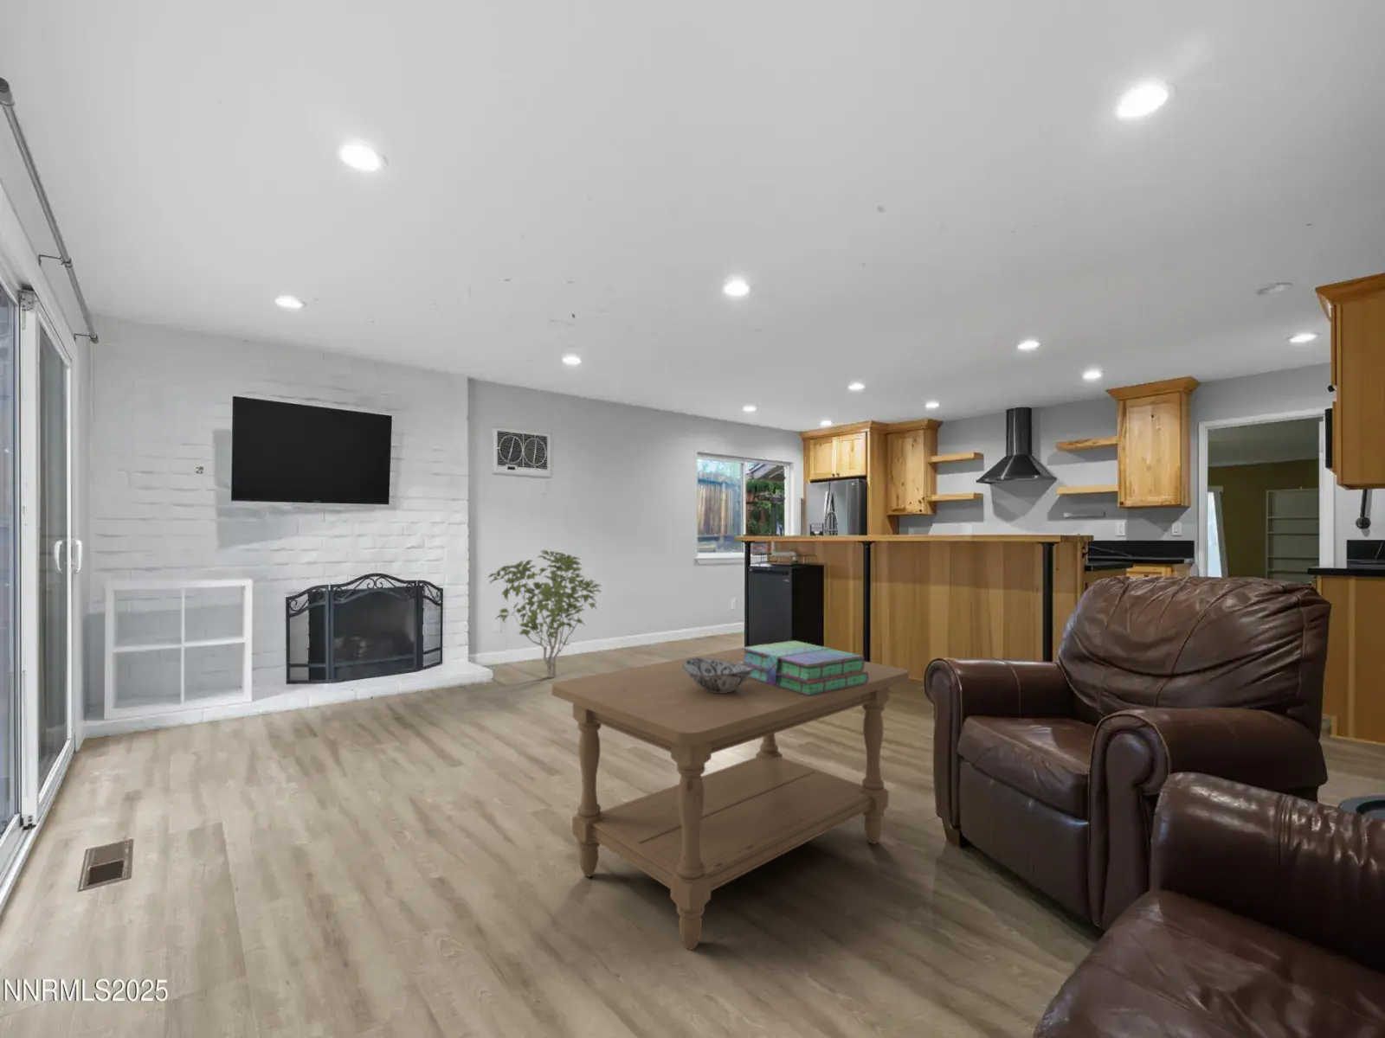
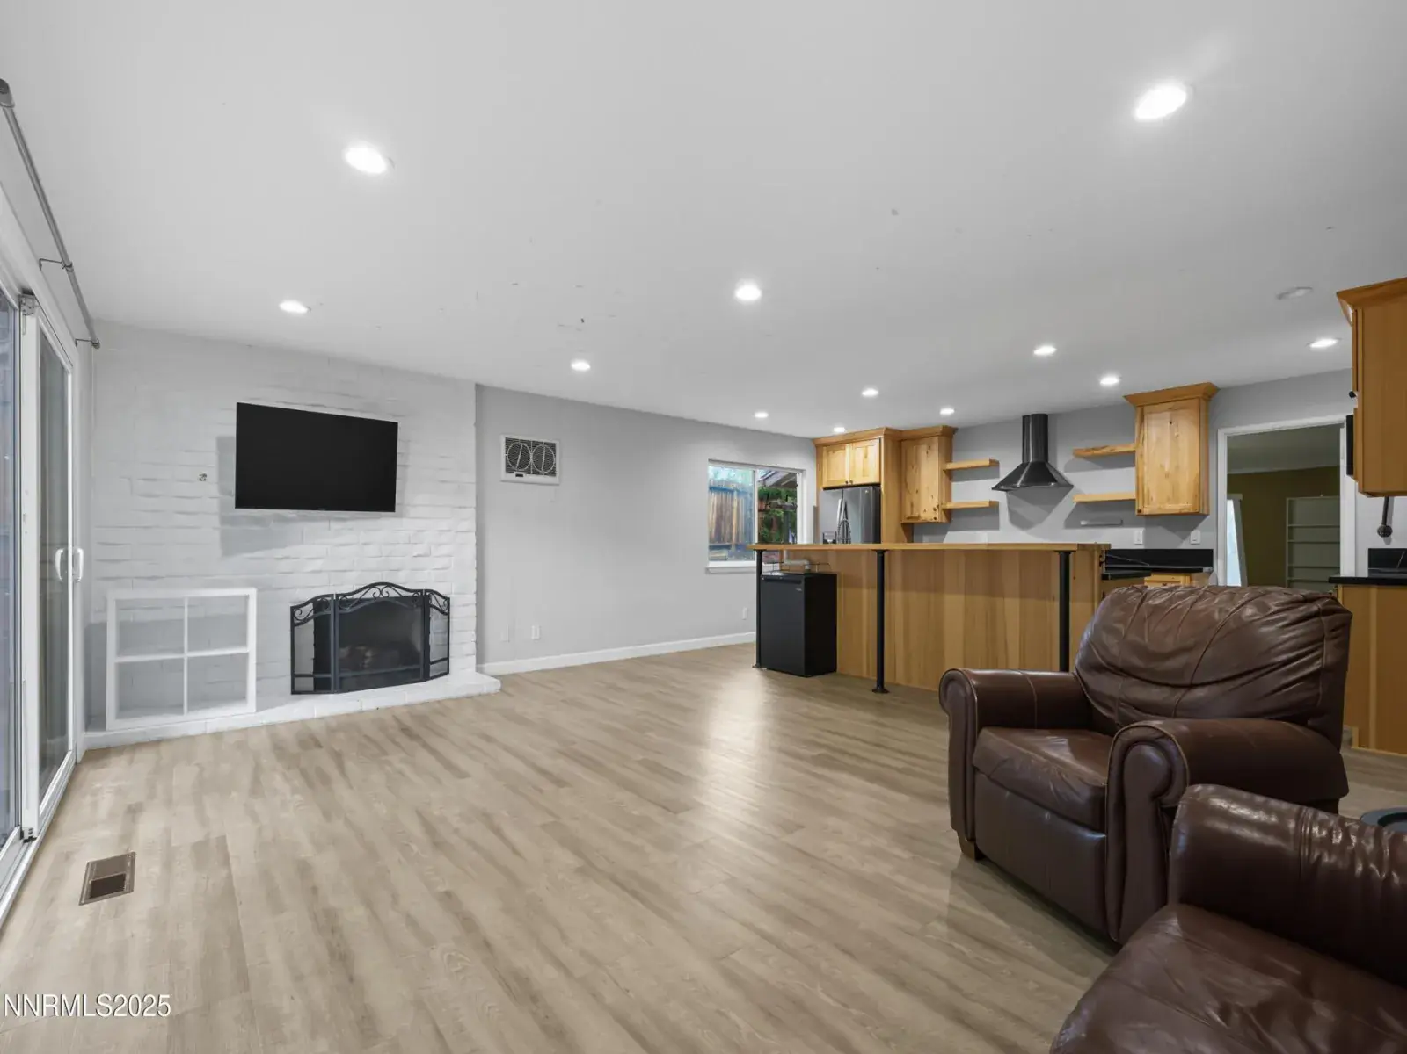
- stack of books [739,640,868,696]
- shrub [487,550,602,678]
- coffee table [552,643,910,951]
- decorative bowl [683,657,754,692]
